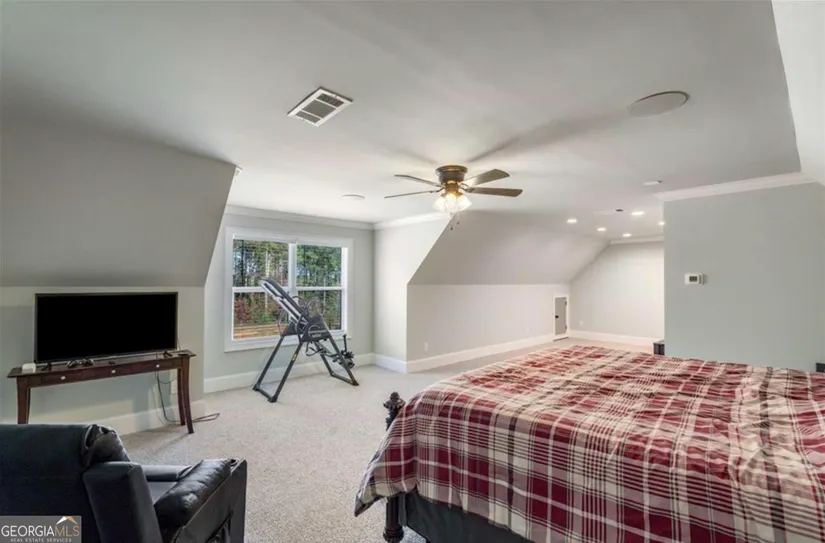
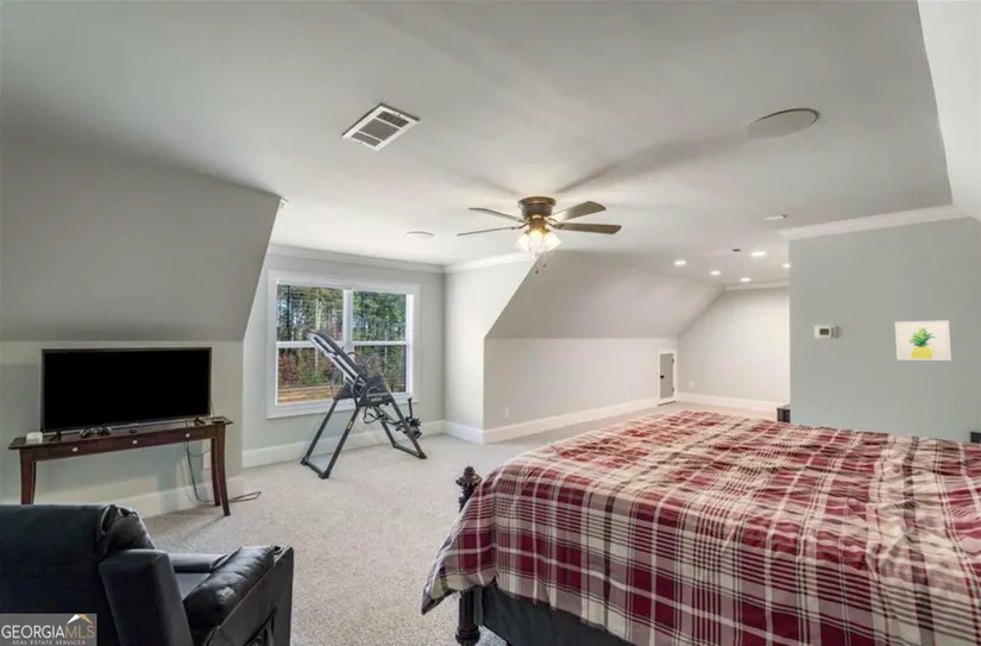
+ wall art [894,319,952,362]
